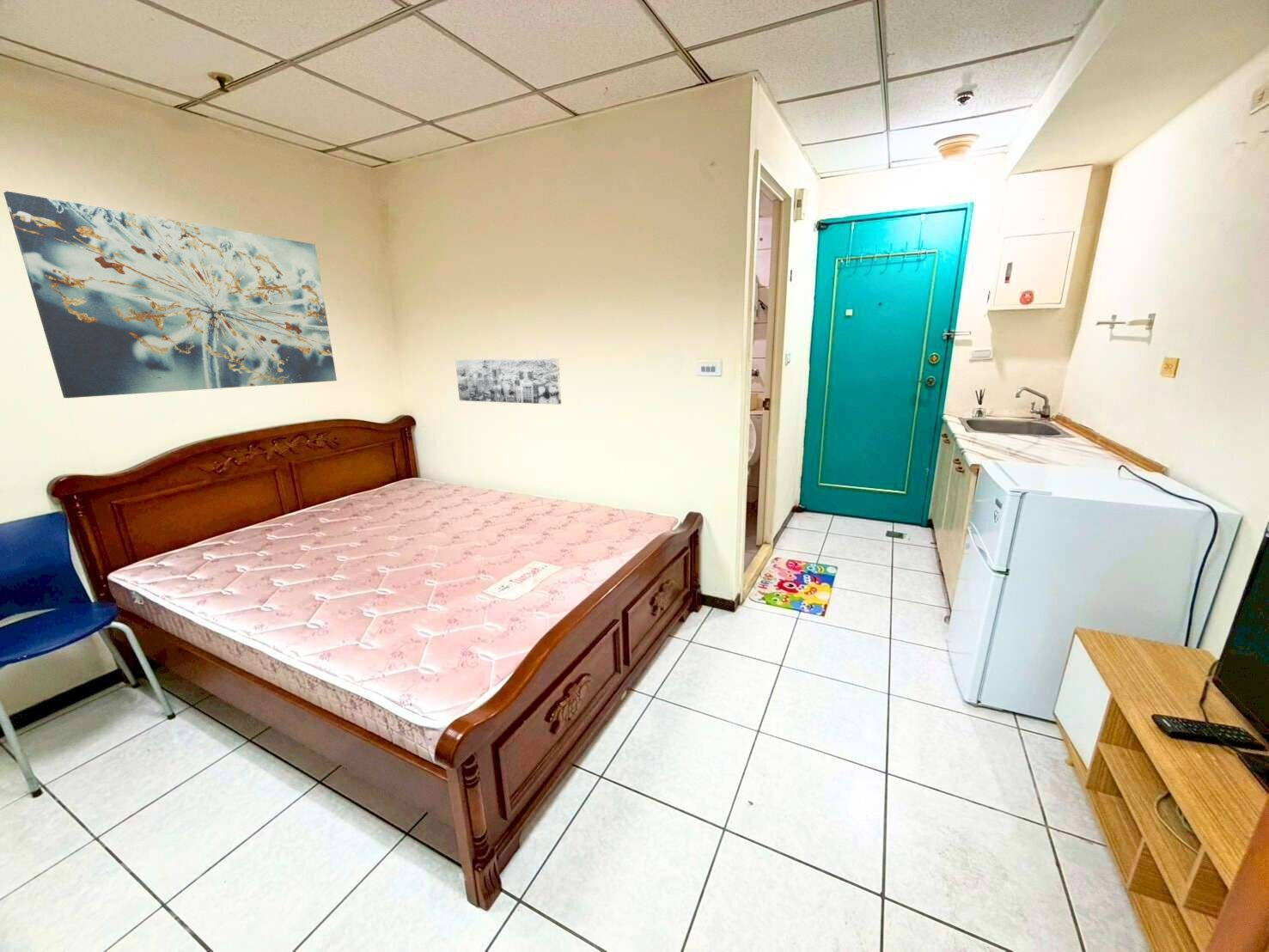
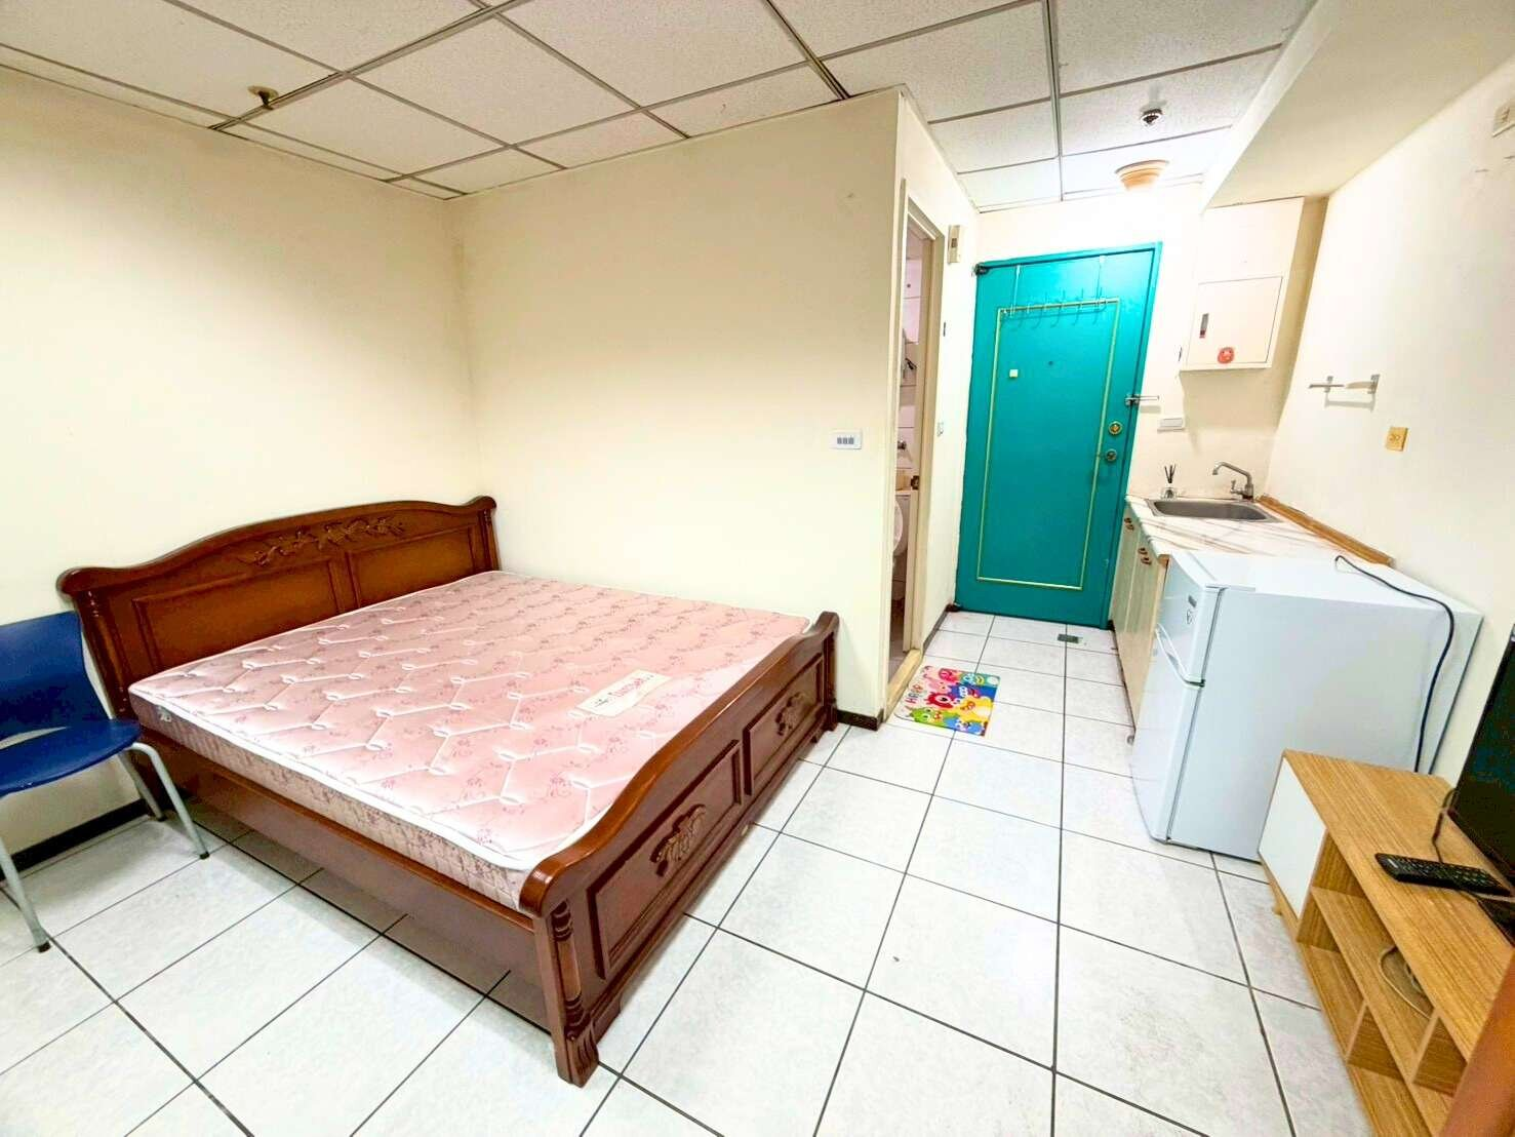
- wall art [3,191,338,399]
- wall art [455,357,562,406]
